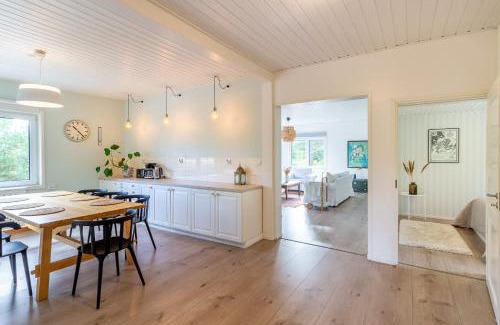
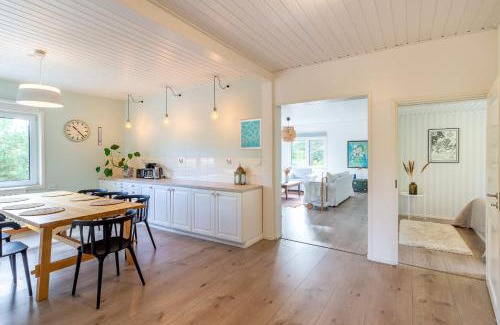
+ wall art [239,116,262,151]
